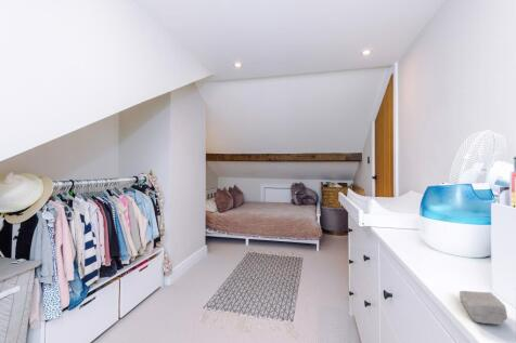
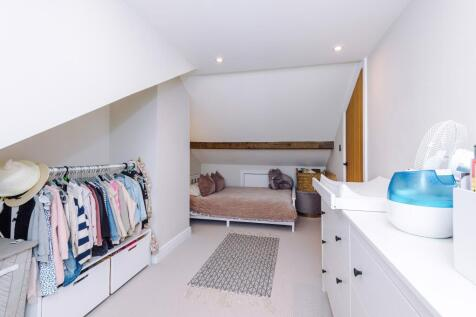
- soap bar [459,290,508,326]
